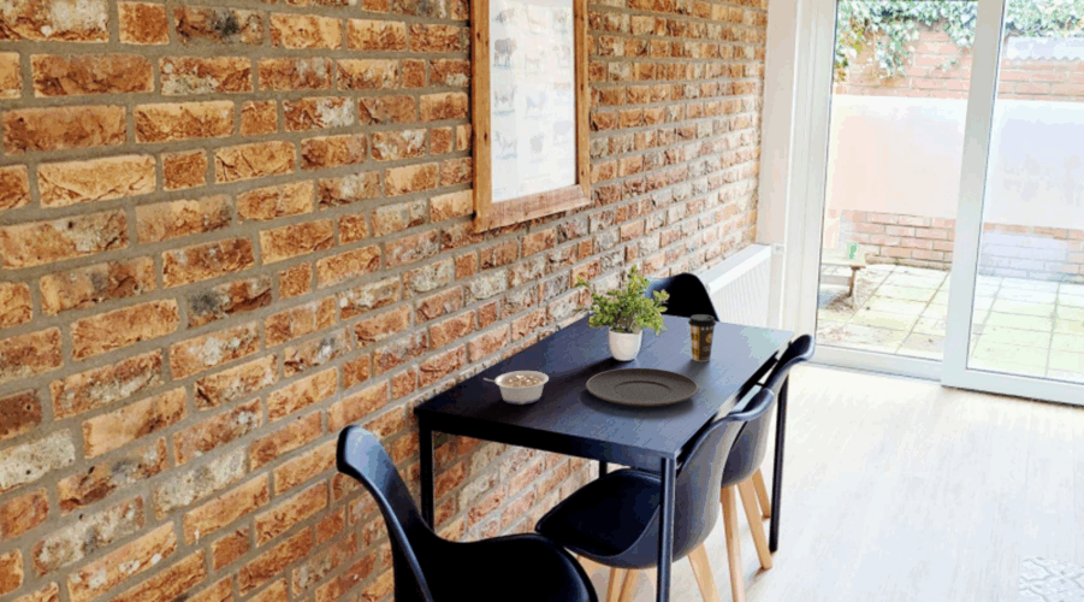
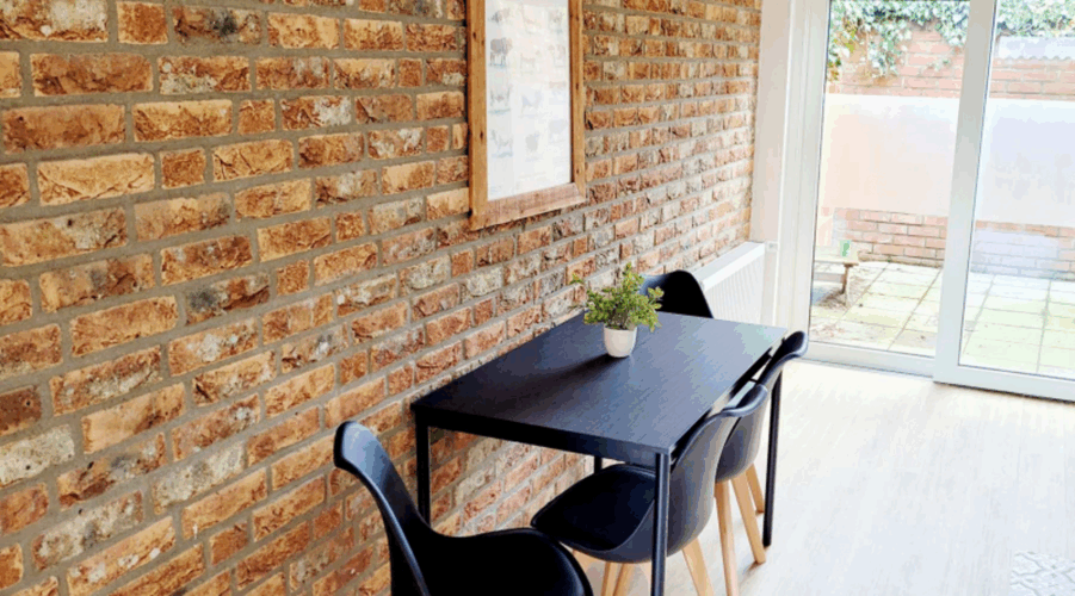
- coffee cup [687,313,717,362]
- legume [482,370,550,406]
- plate [585,367,700,408]
